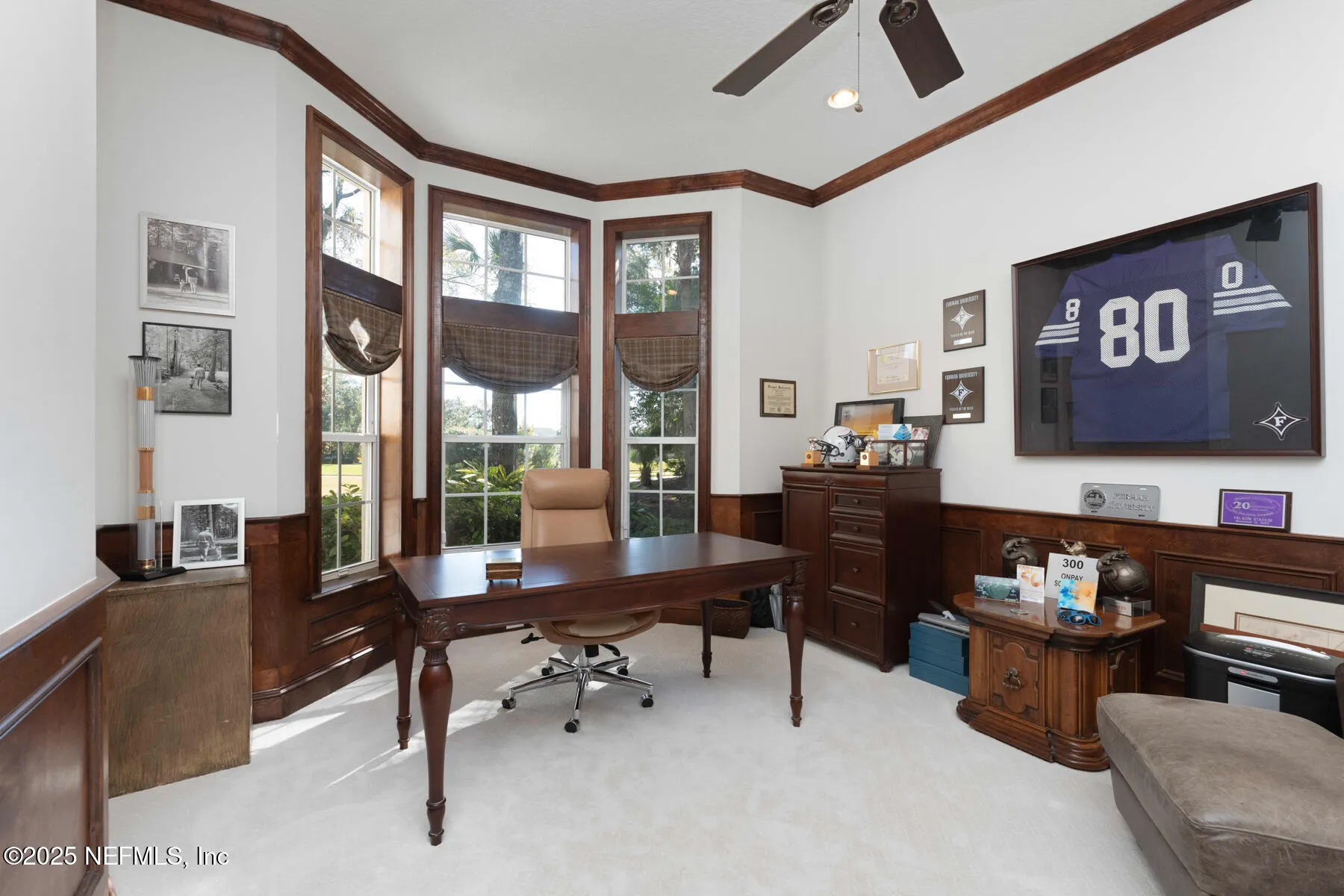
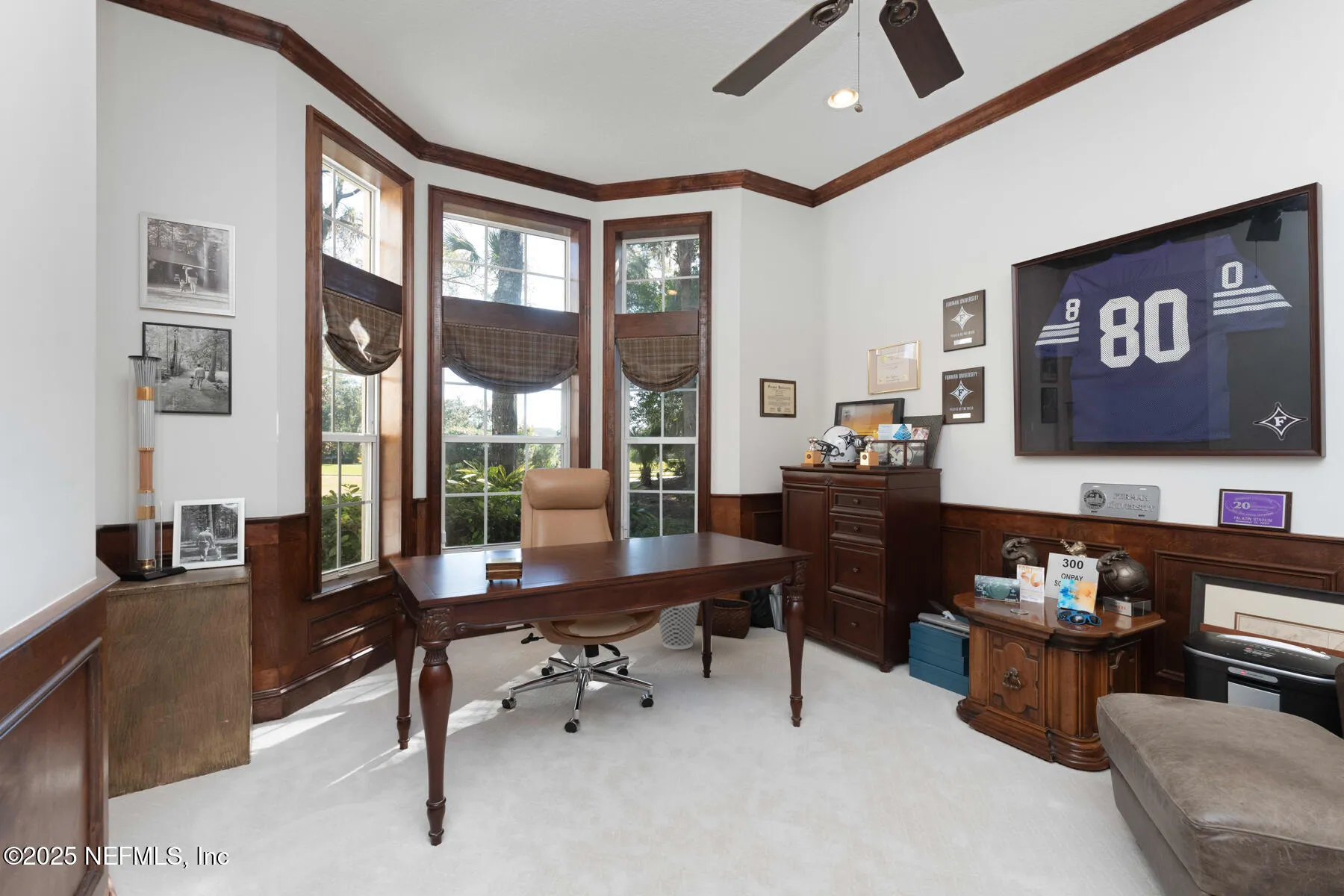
+ wastebasket [658,601,701,650]
